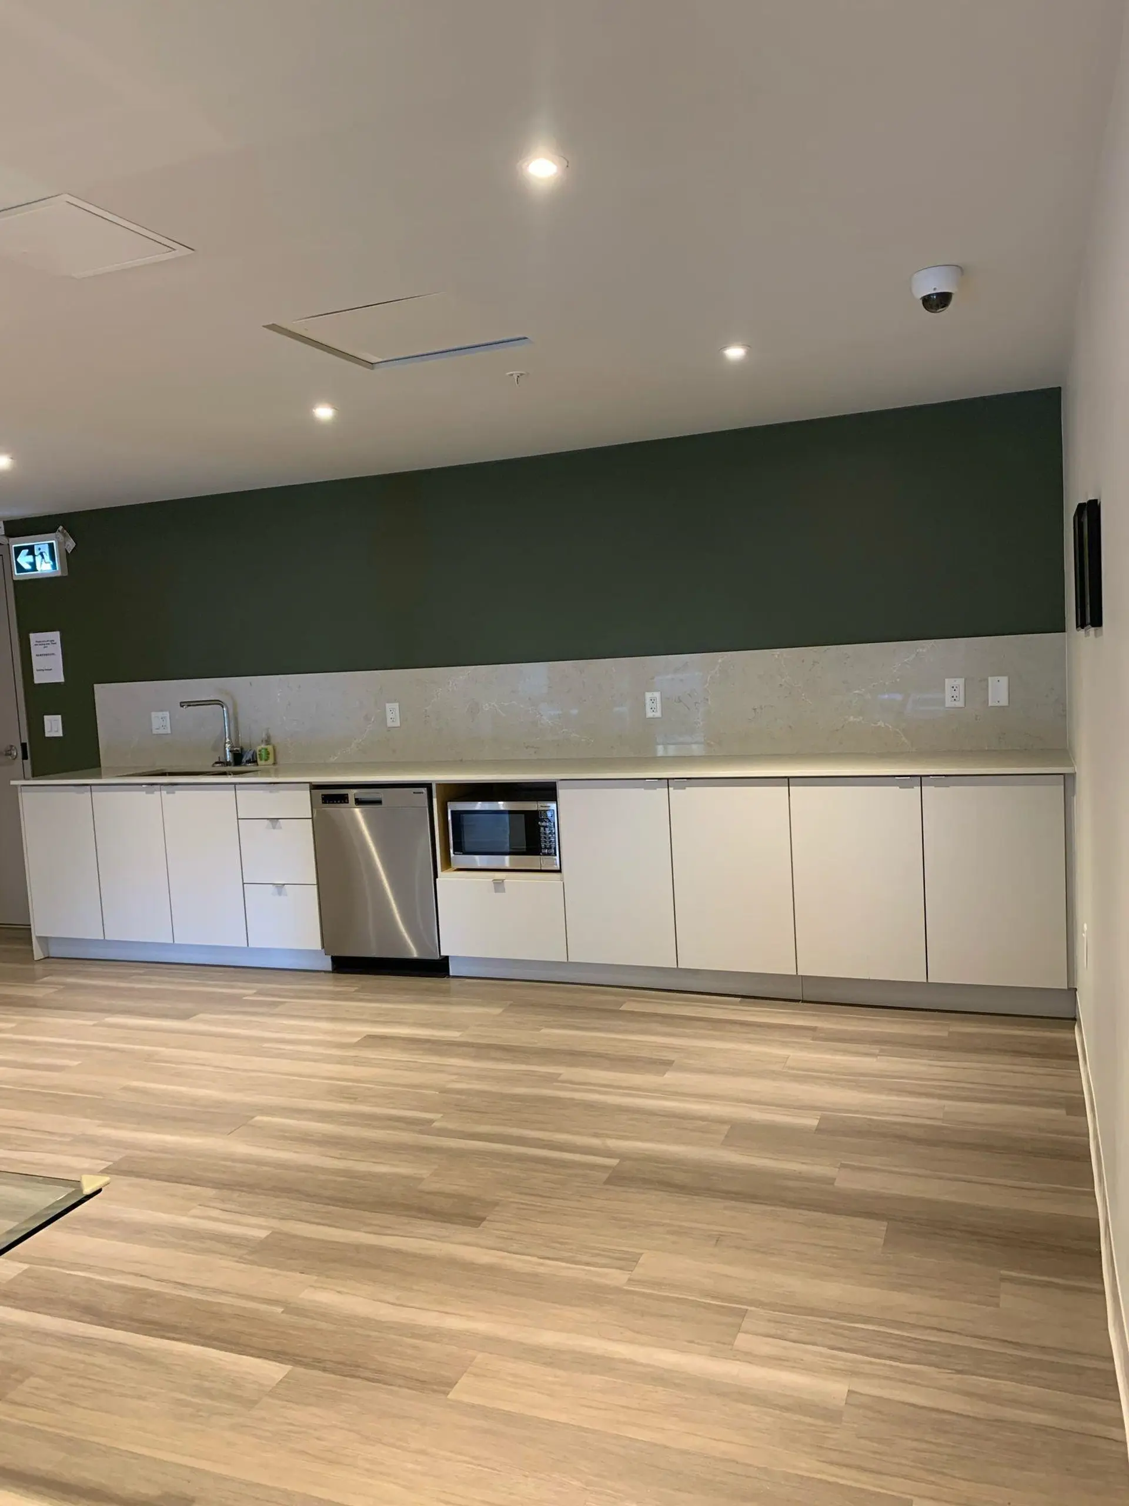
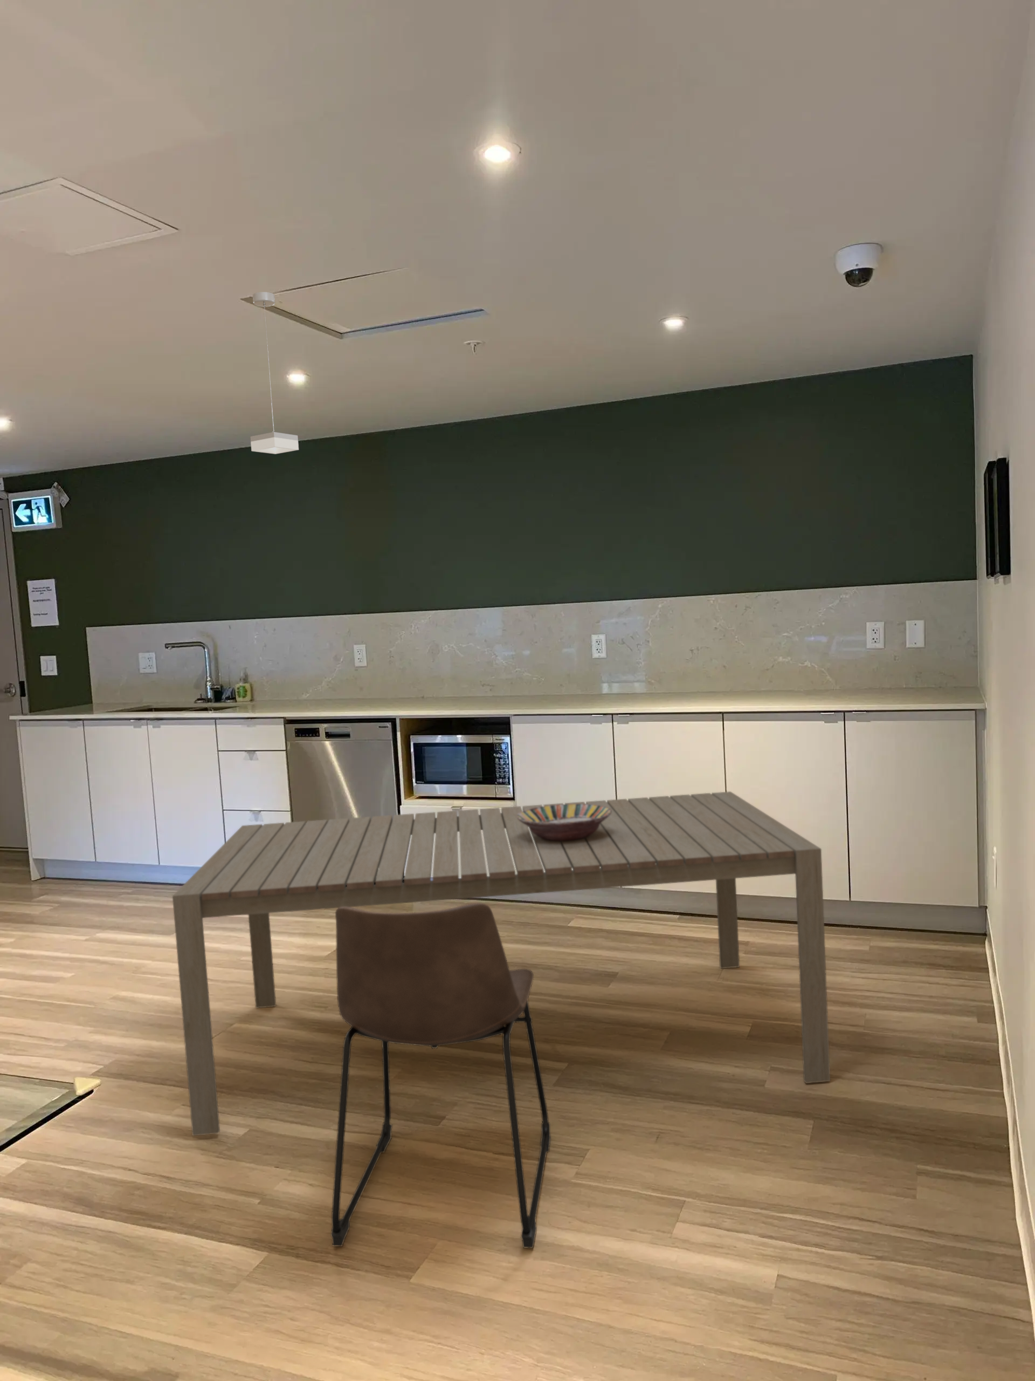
+ dining table [172,791,831,1136]
+ chair [329,901,551,1248]
+ pendant lamp [250,291,299,455]
+ serving bowl [516,804,611,842]
